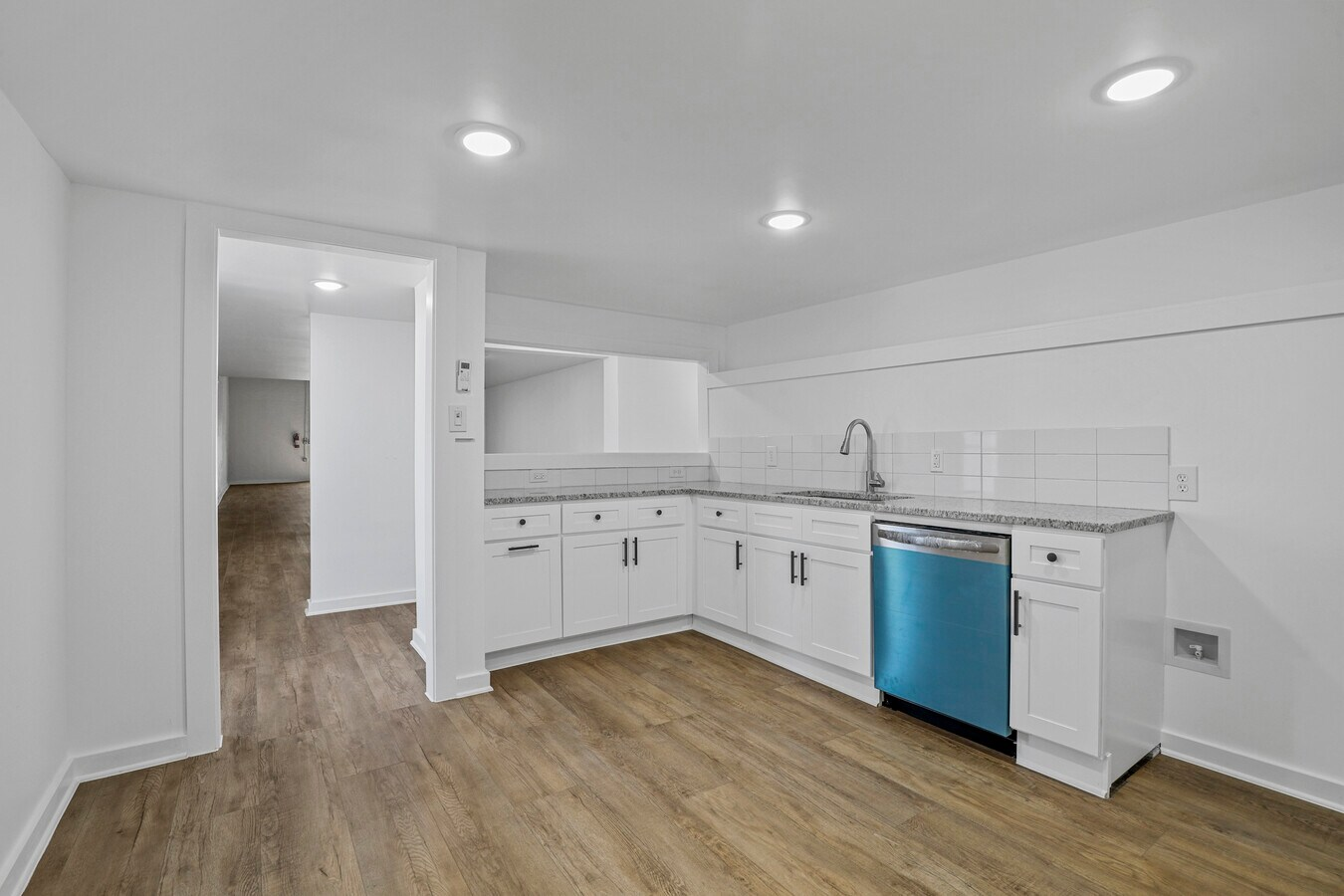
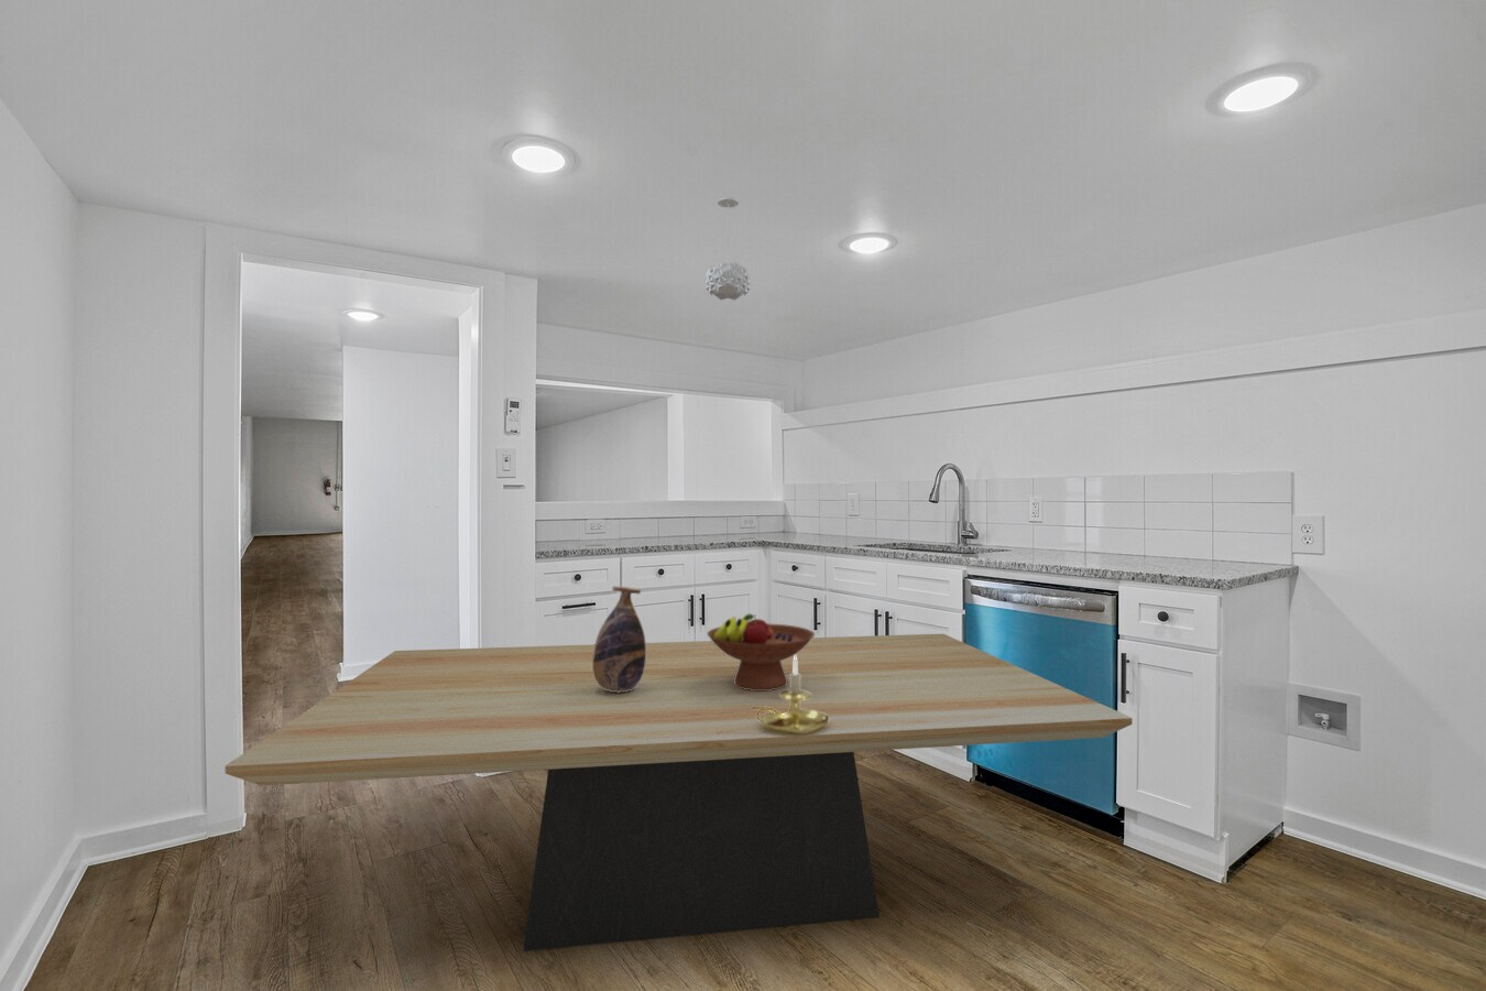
+ candle holder [752,655,829,734]
+ dining table [223,633,1133,951]
+ fruit bowl [705,614,816,690]
+ pendant light [704,196,752,302]
+ vase [593,586,646,692]
